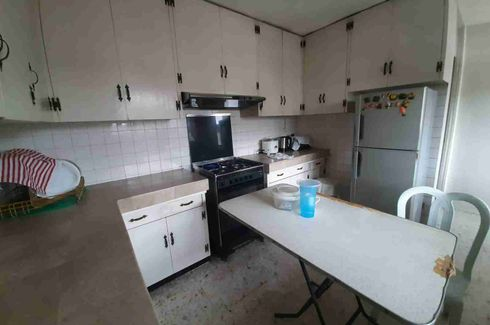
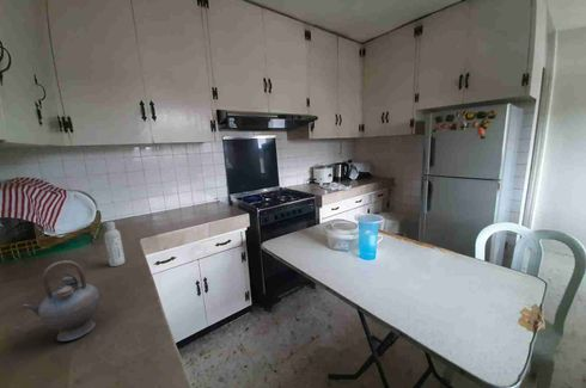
+ bottle [103,221,126,267]
+ teapot [20,259,100,343]
